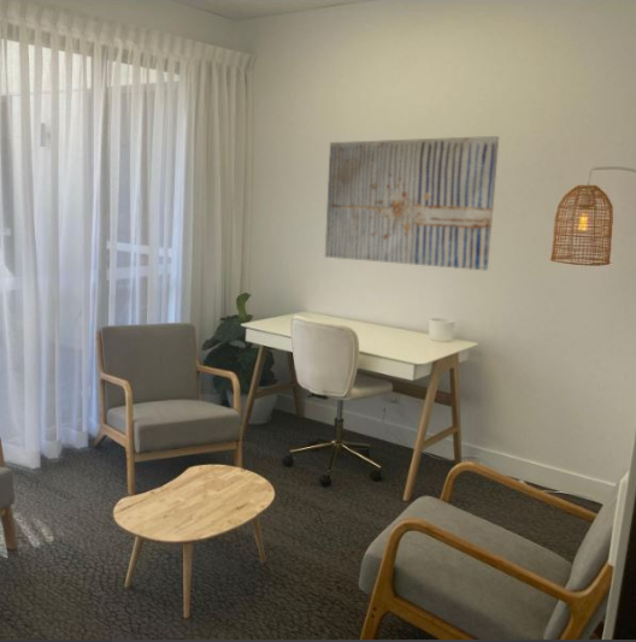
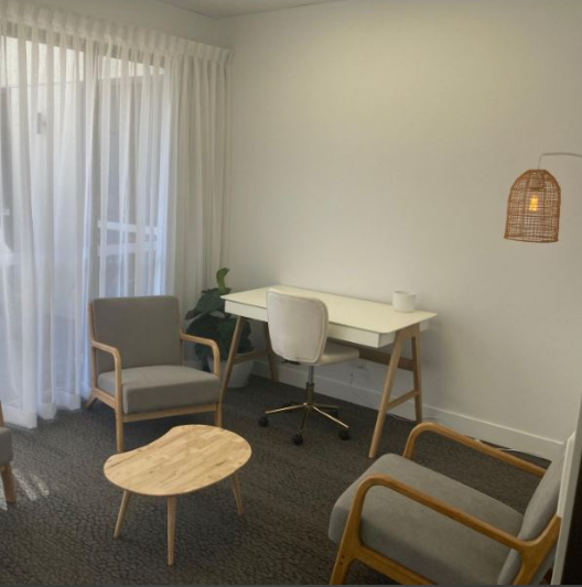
- wall art [324,135,500,271]
